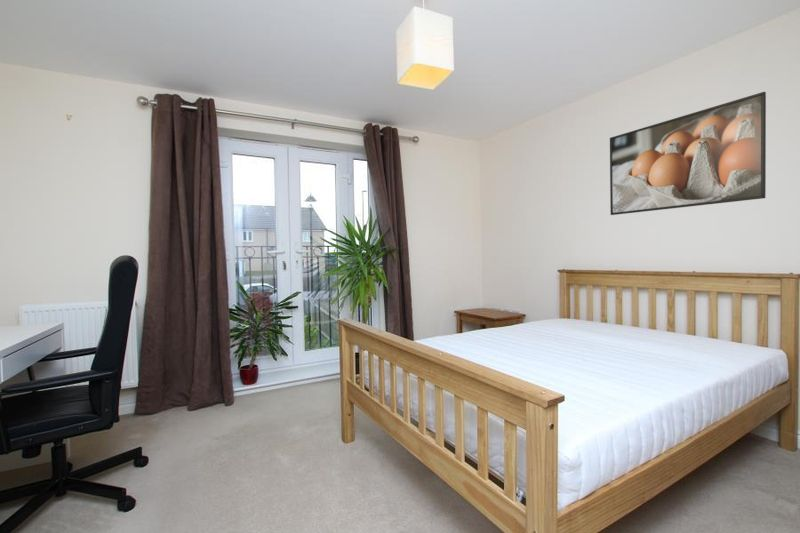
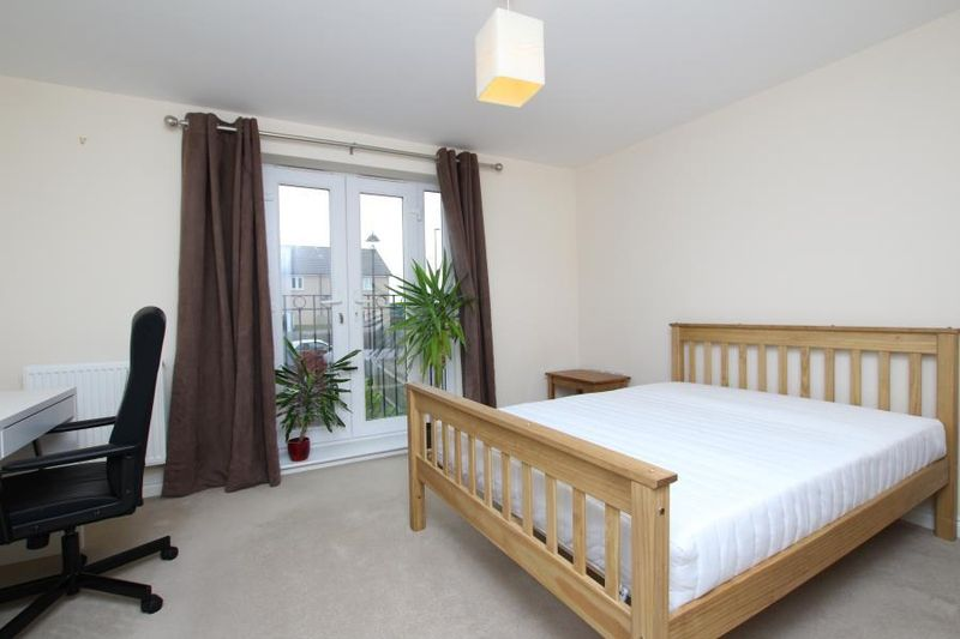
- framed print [609,91,767,216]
